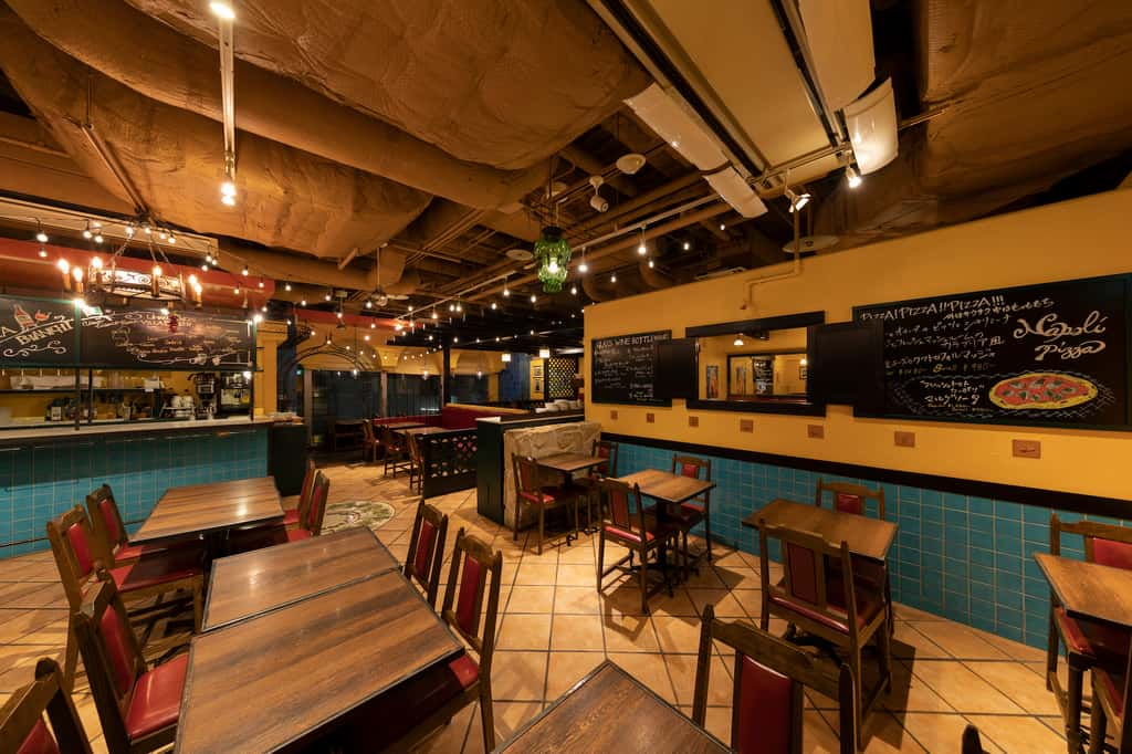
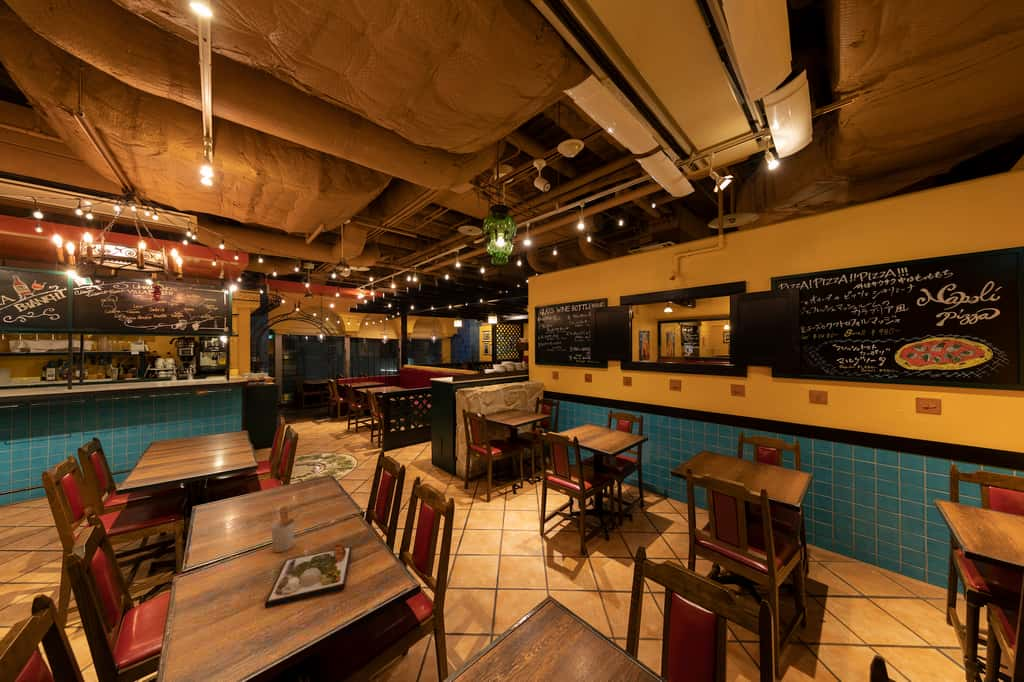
+ dinner plate [264,544,353,609]
+ utensil holder [270,505,306,553]
